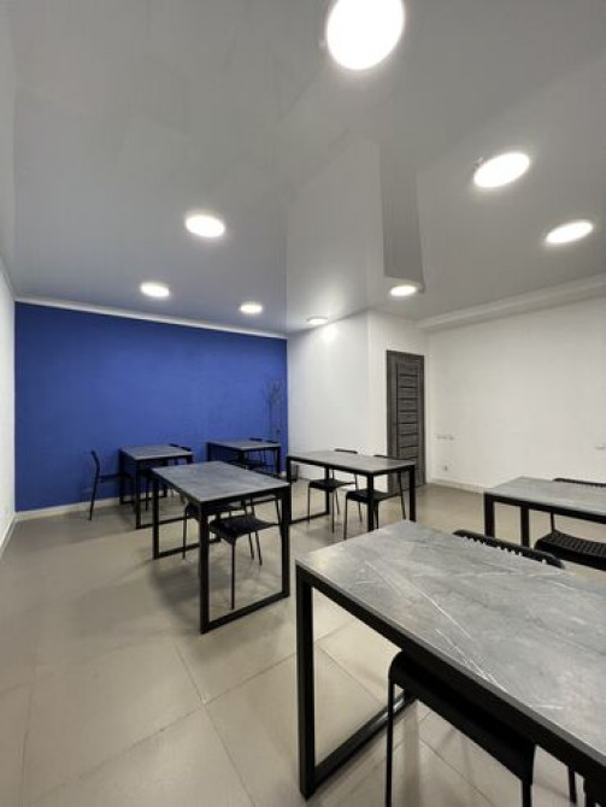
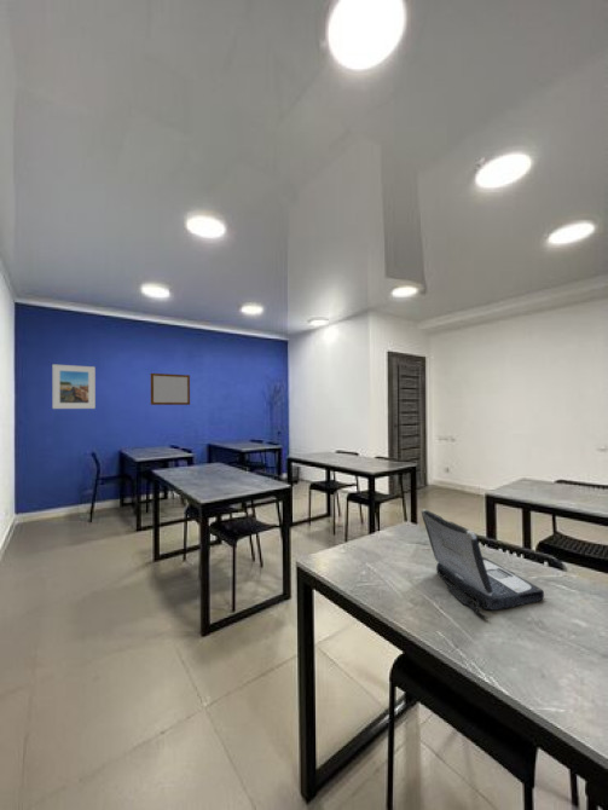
+ writing board [150,372,191,406]
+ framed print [52,363,97,410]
+ laptop [421,508,545,620]
